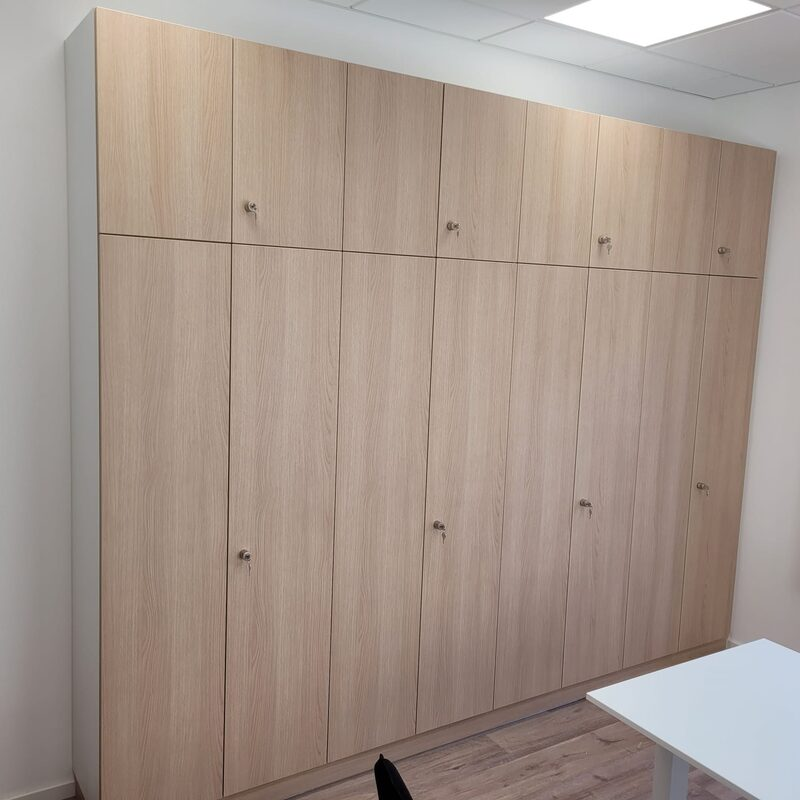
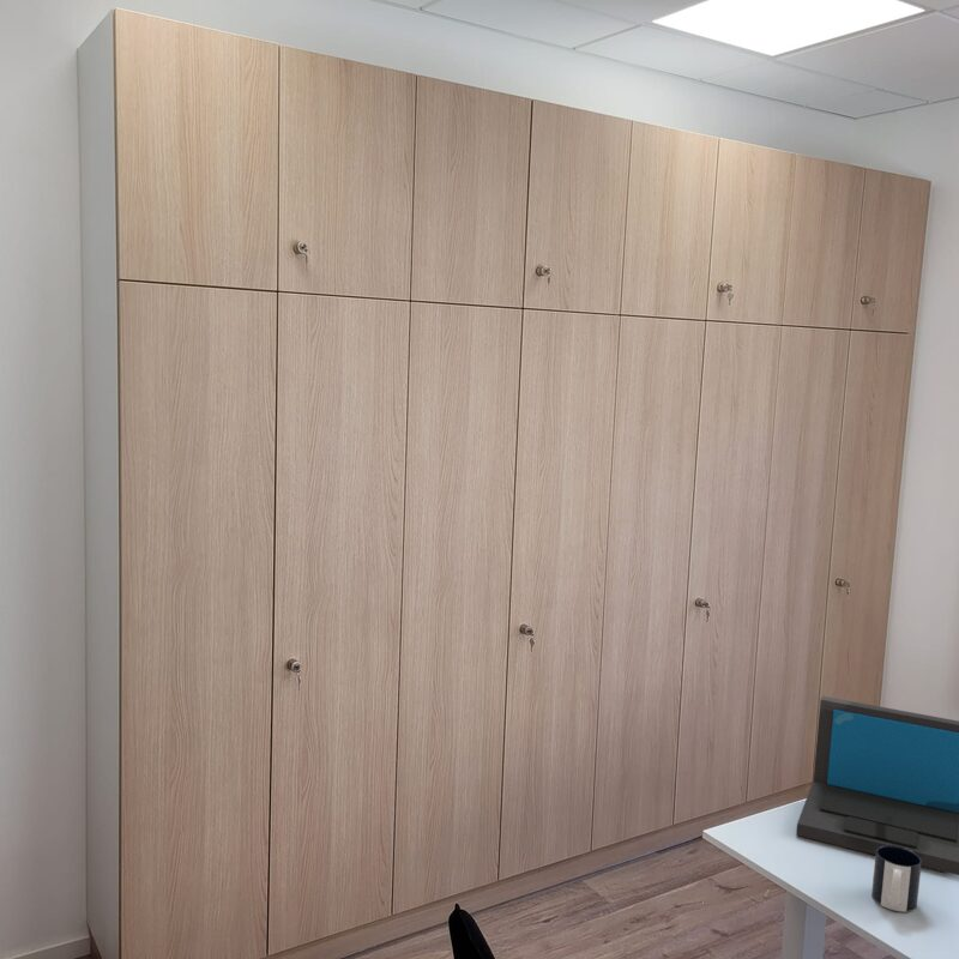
+ laptop [795,695,959,876]
+ mug [870,845,922,913]
